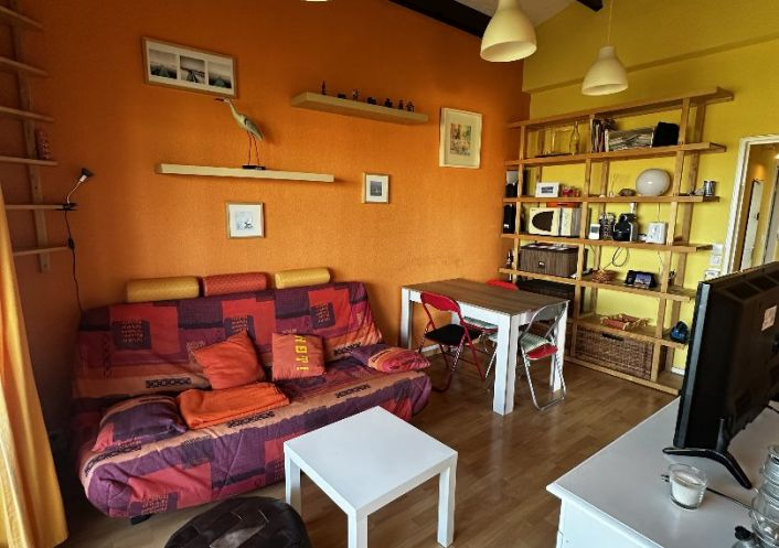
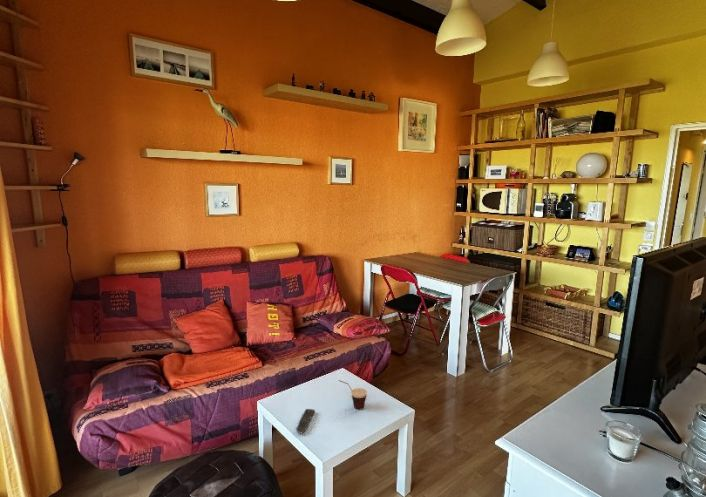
+ remote control [295,408,316,435]
+ cup [338,379,368,410]
